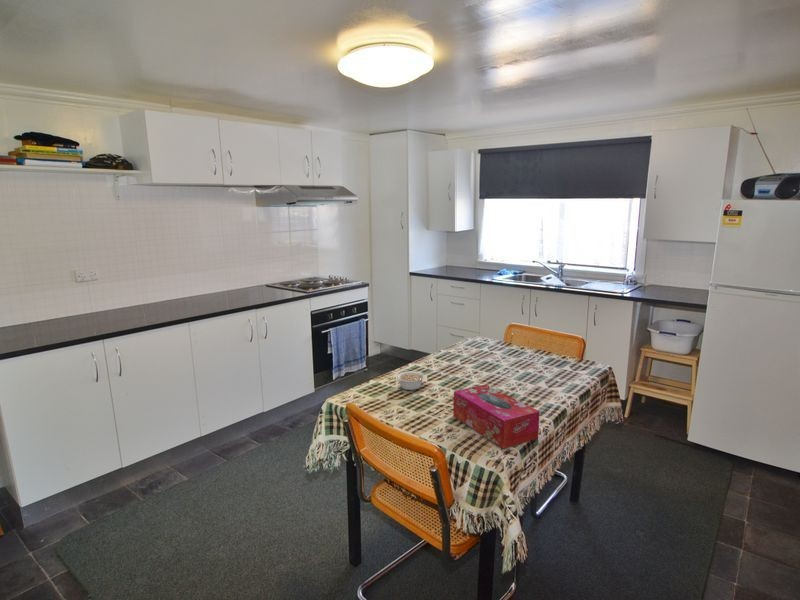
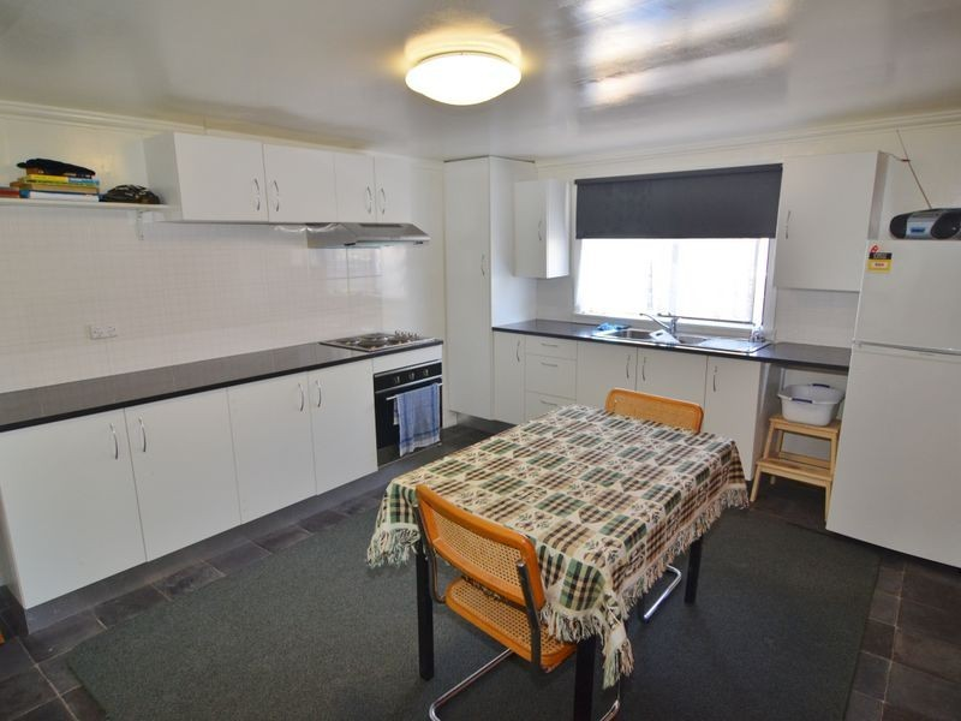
- legume [396,370,430,391]
- tissue box [452,384,541,450]
